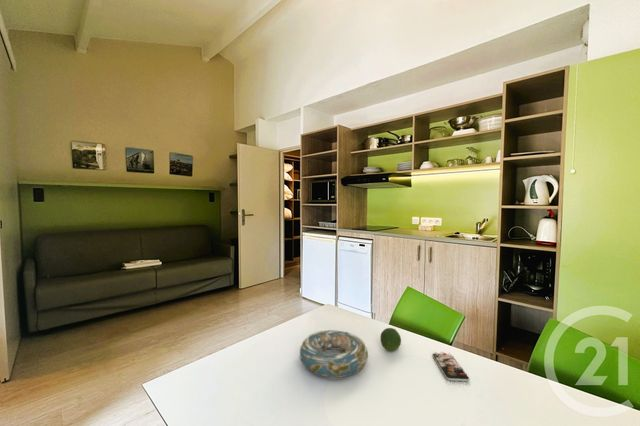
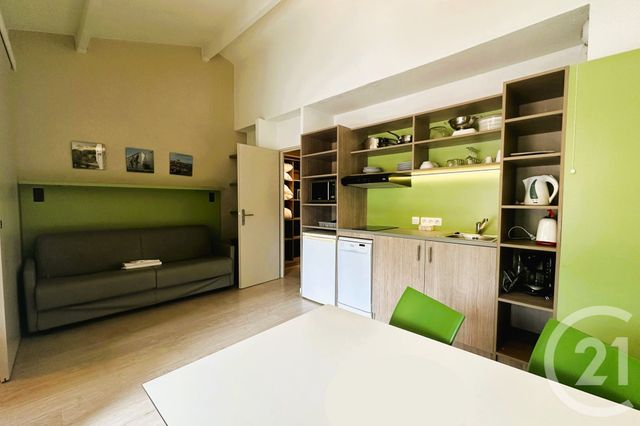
- smartphone [431,351,470,382]
- decorative bowl [299,329,369,380]
- fruit [379,327,402,352]
